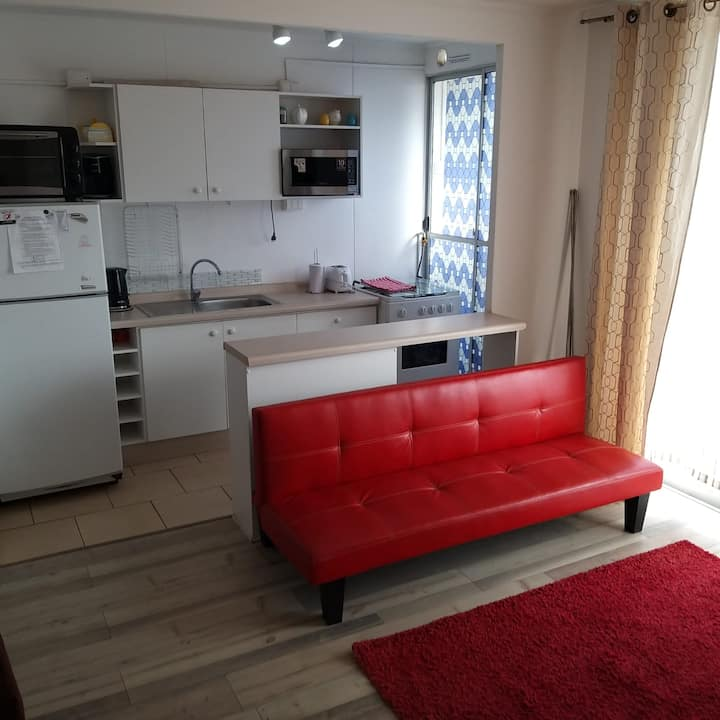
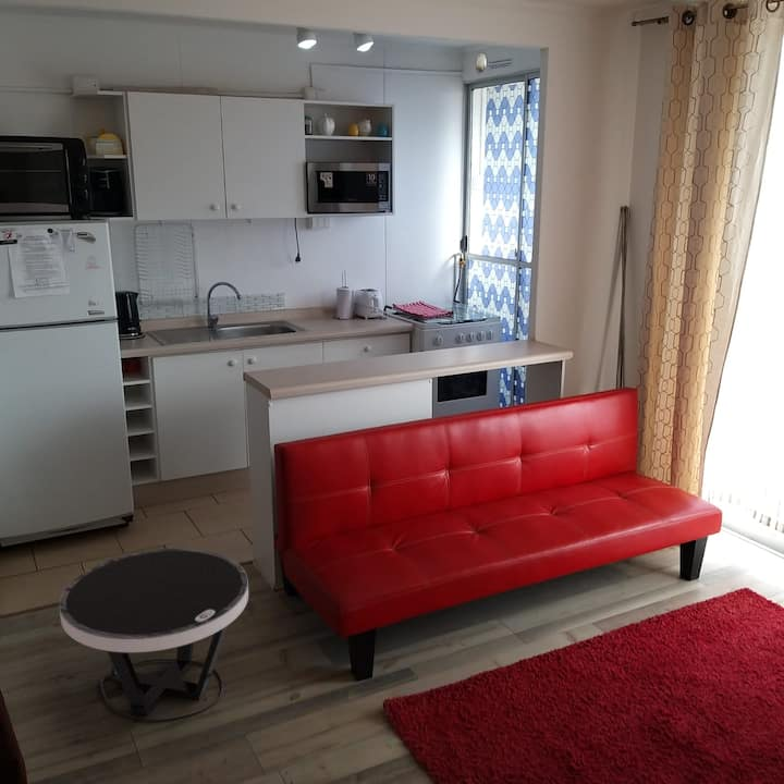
+ side table [58,548,249,723]
